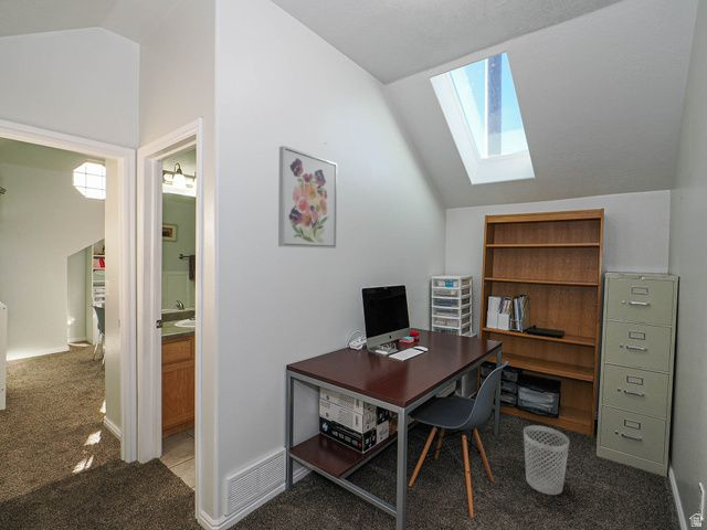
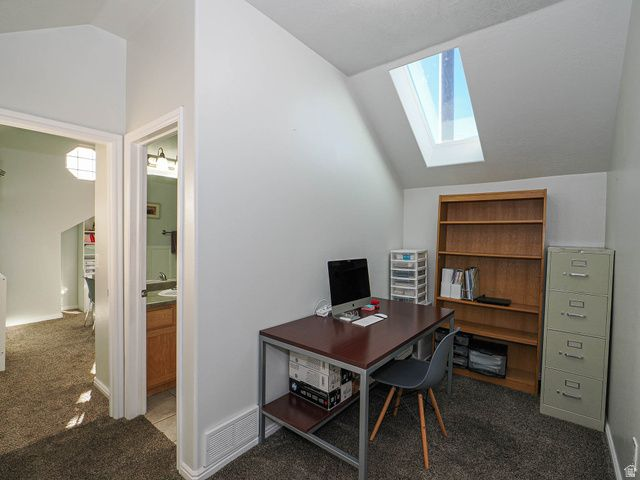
- wastebasket [523,424,570,496]
- wall art [277,145,338,250]
